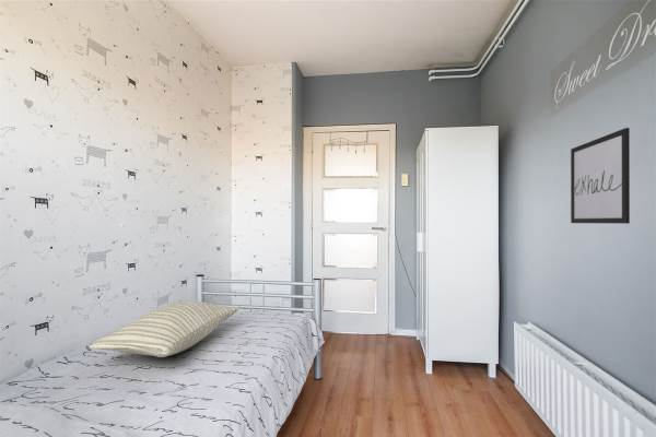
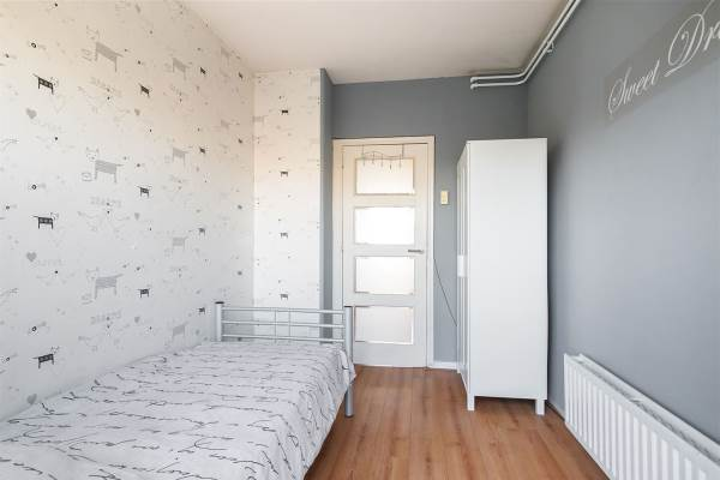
- pillow [87,299,239,358]
- wall art [570,127,631,225]
